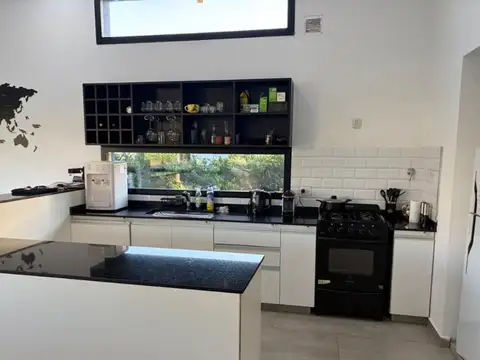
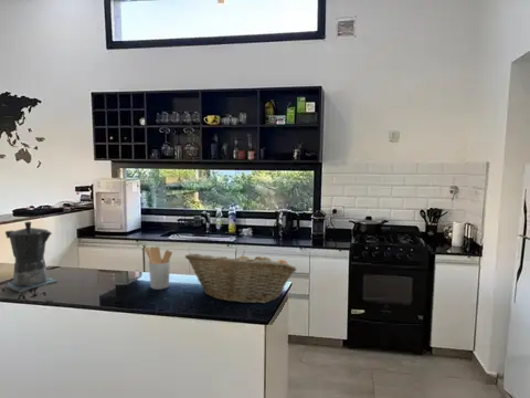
+ coffee maker [4,221,59,294]
+ utensil holder [144,245,173,291]
+ fruit basket [184,250,298,304]
